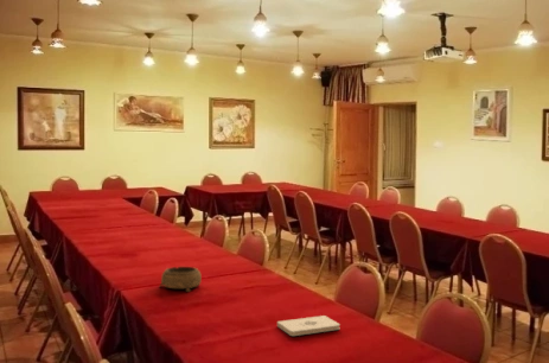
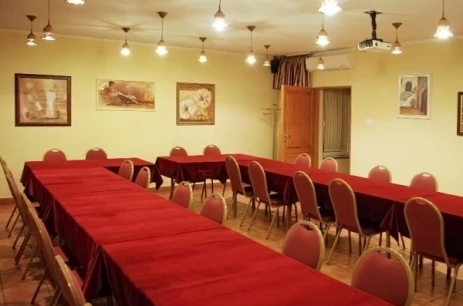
- notepad [276,314,341,337]
- decorative bowl [158,266,203,293]
